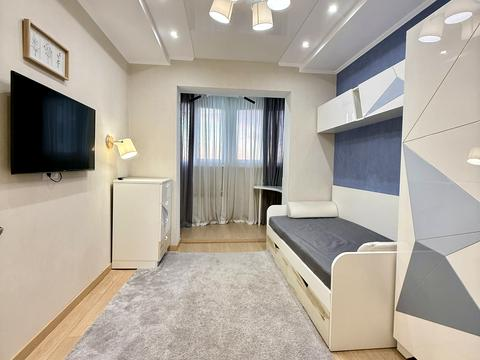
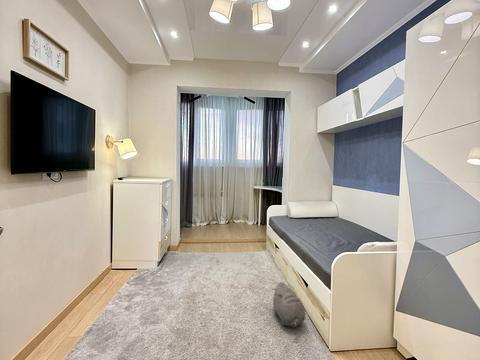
+ plush toy [271,281,306,329]
